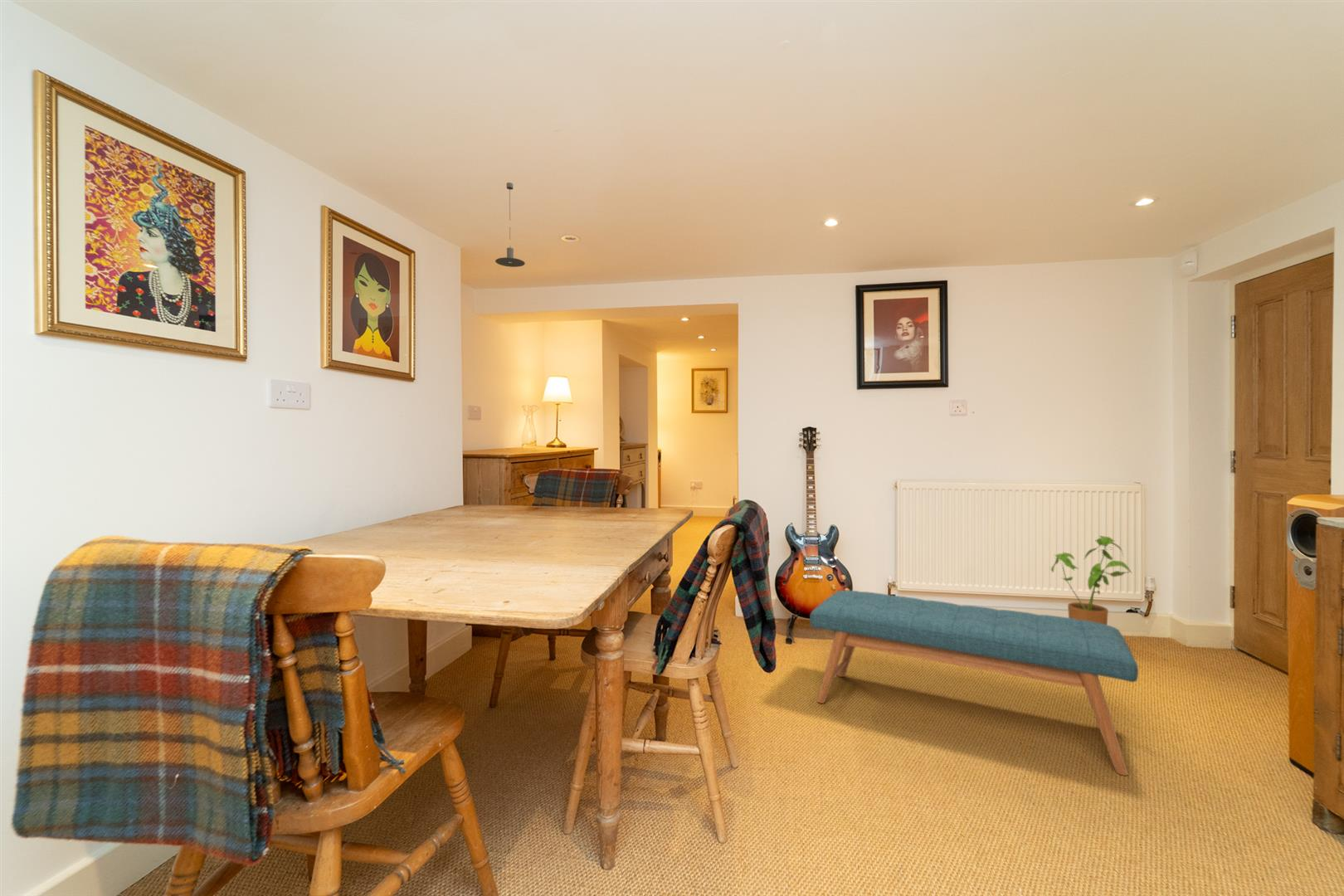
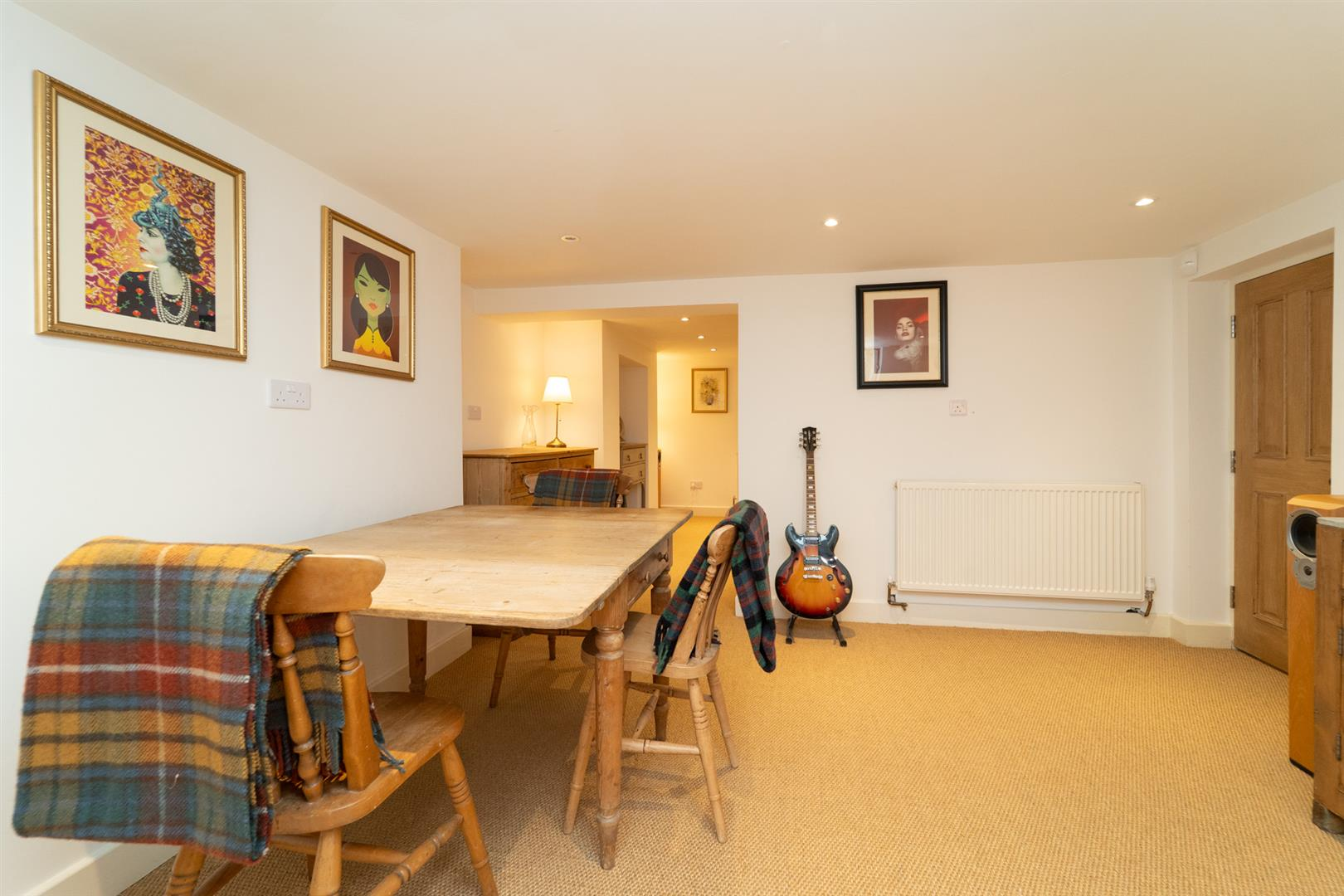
- pendant light [494,182,526,268]
- house plant [1050,535,1133,625]
- bench [809,590,1139,777]
